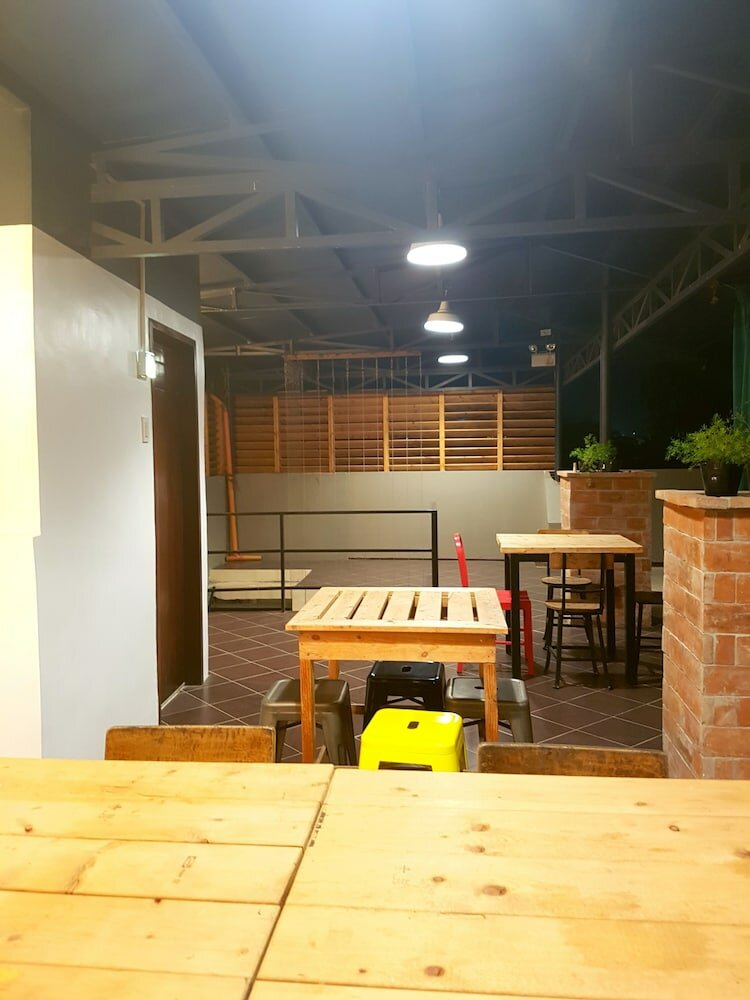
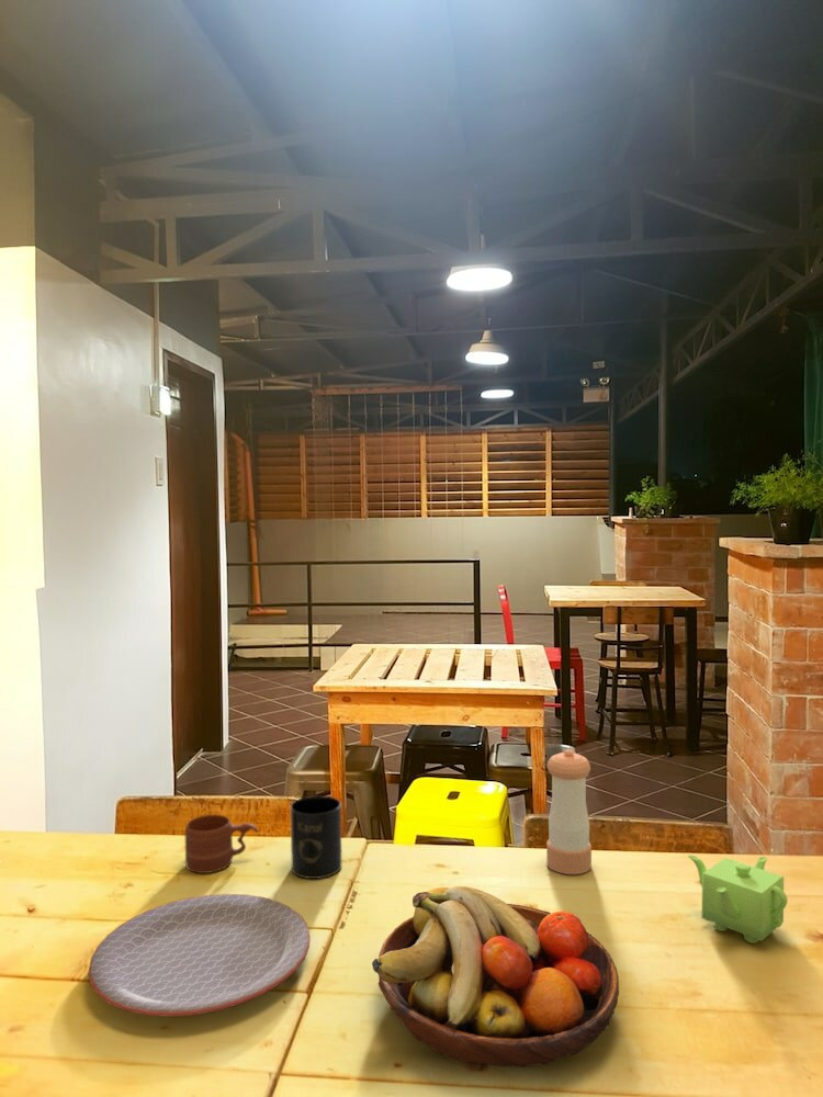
+ fruit bowl [371,885,620,1068]
+ pepper shaker [545,748,593,875]
+ mug [290,795,342,880]
+ mug [184,814,259,874]
+ teapot [687,853,789,945]
+ plate [87,893,312,1018]
